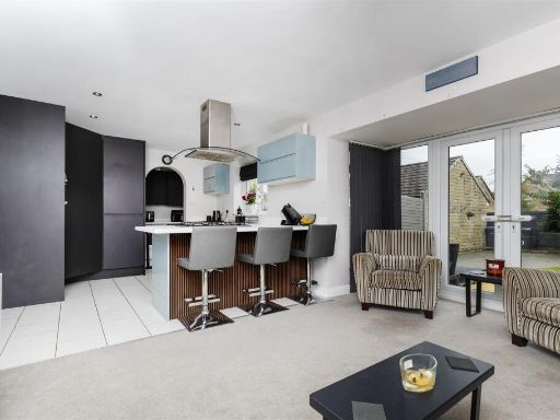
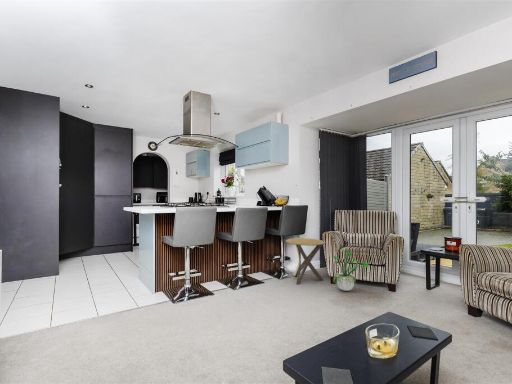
+ side table [285,237,326,286]
+ potted plant [332,245,373,292]
